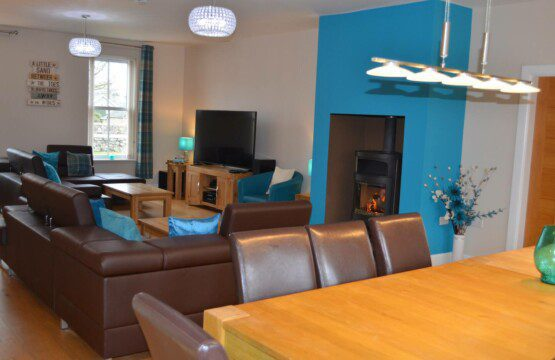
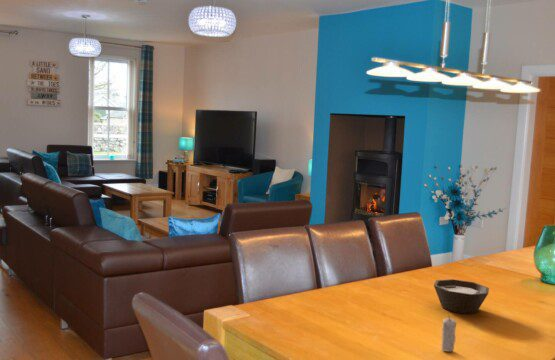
+ candle [440,314,458,352]
+ bowl [433,278,490,315]
